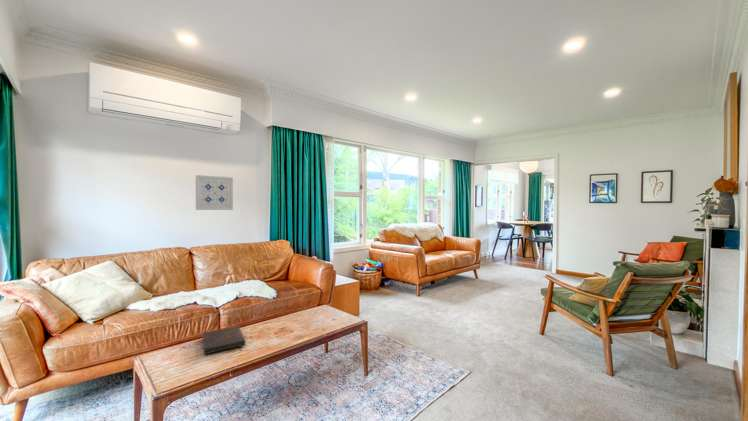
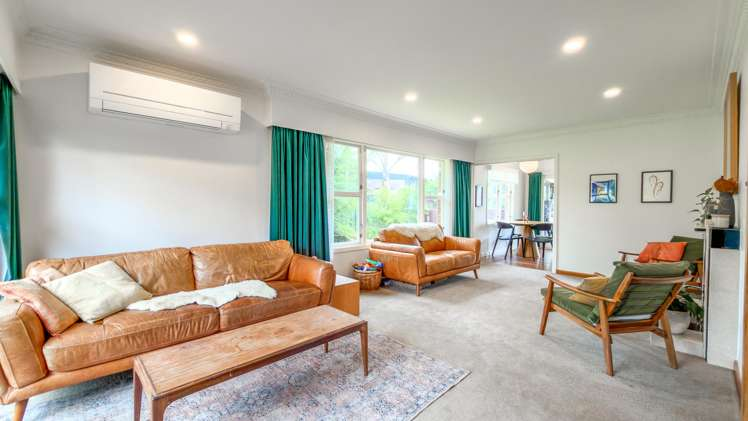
- book [201,325,246,355]
- wall art [195,174,234,211]
